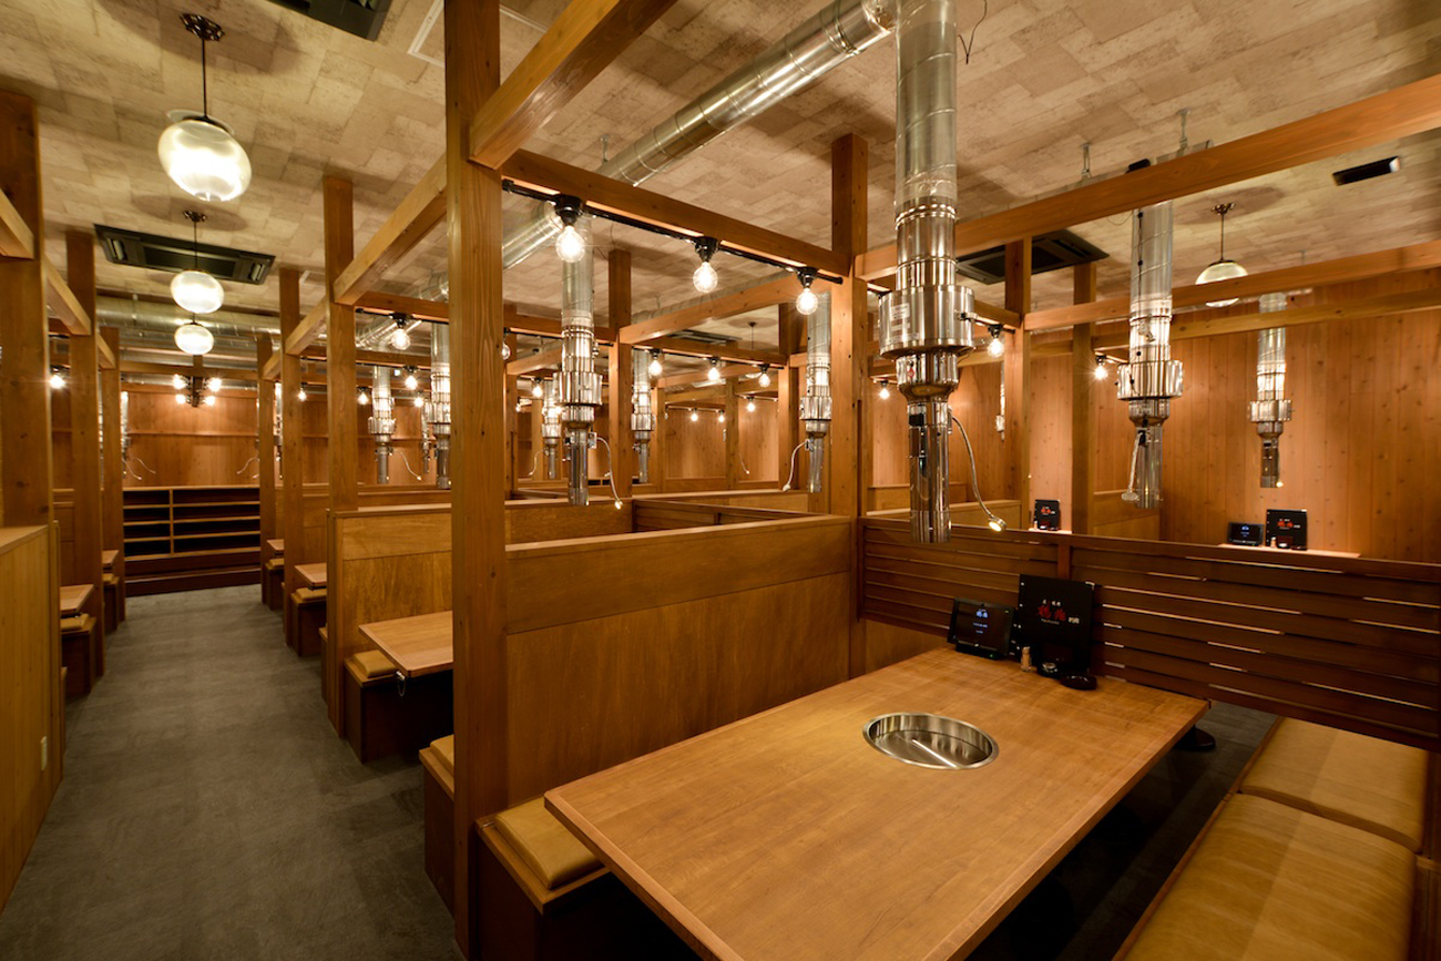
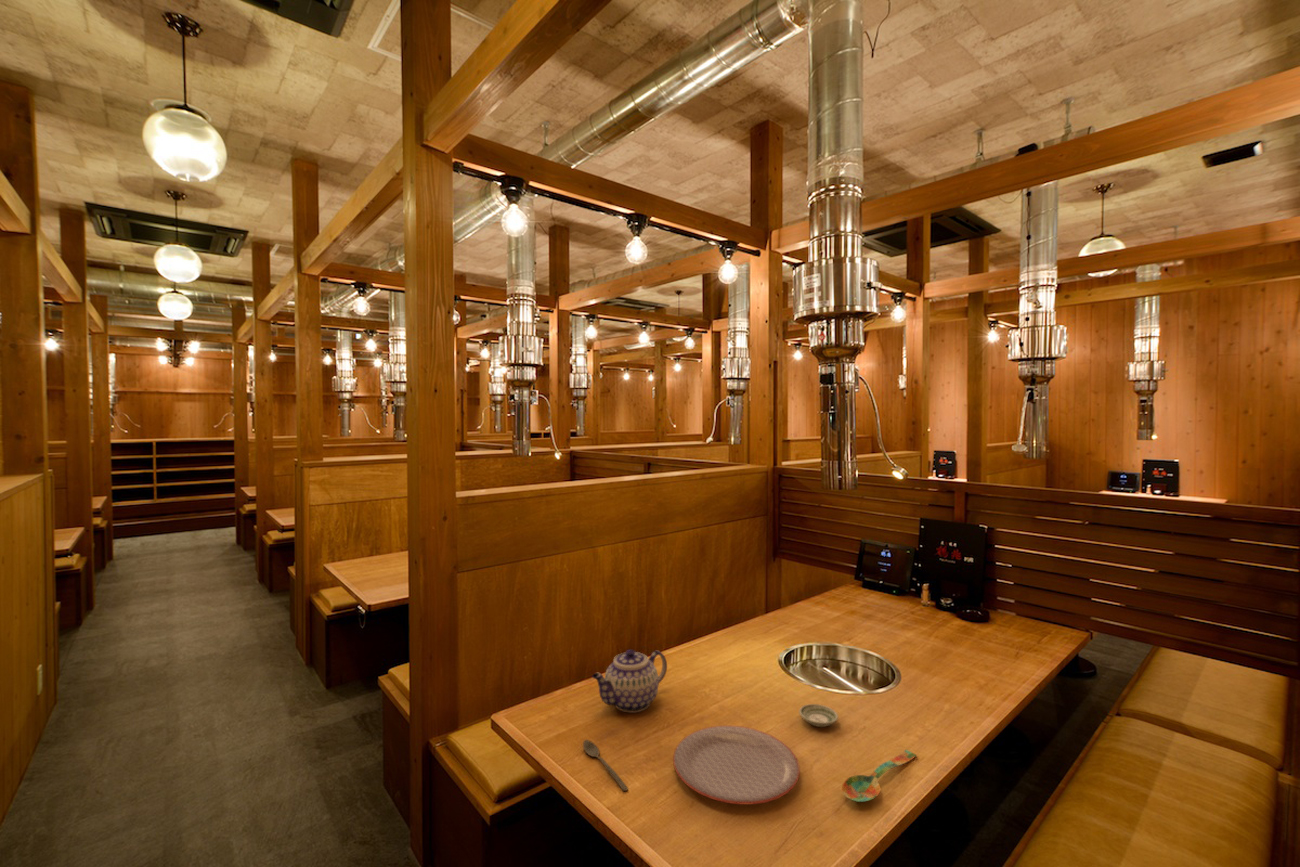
+ plate [672,725,801,805]
+ spoon [582,739,629,792]
+ saucer [798,703,839,728]
+ teapot [591,648,668,713]
+ spoon [841,749,918,803]
